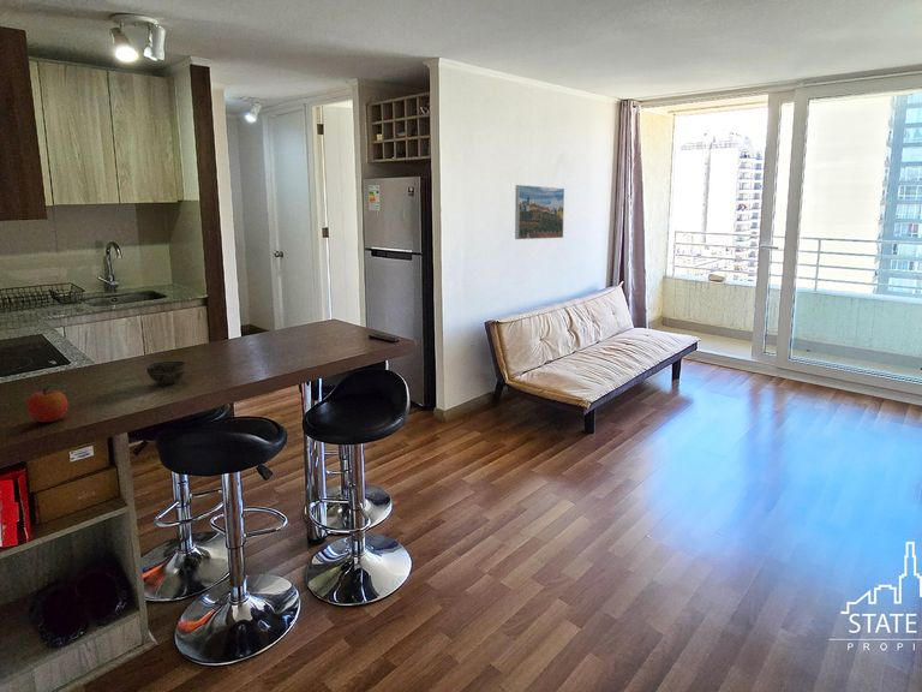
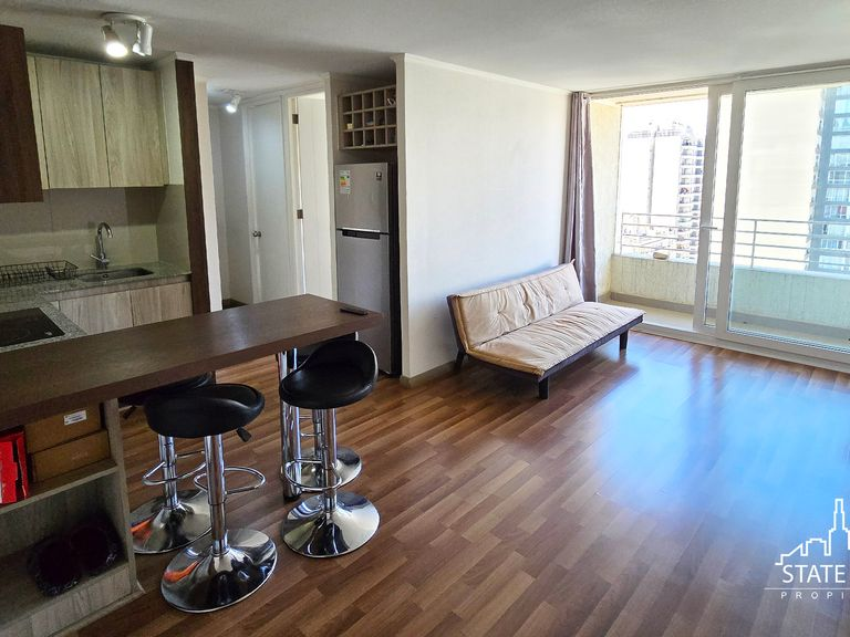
- cup [145,360,187,386]
- fruit [25,383,68,423]
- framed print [514,184,565,240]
